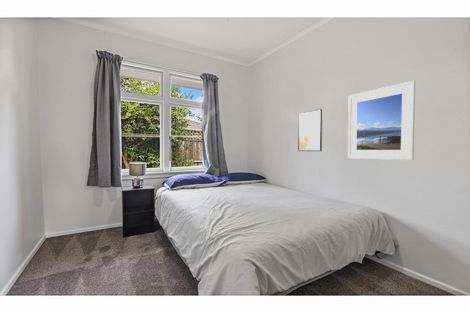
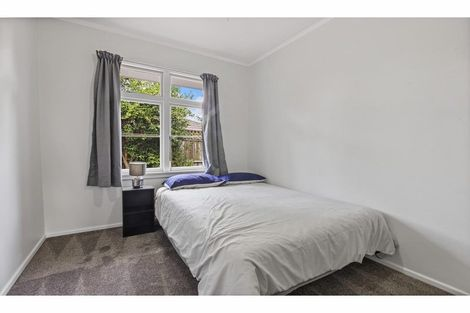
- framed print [347,80,416,161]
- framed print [297,108,323,152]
